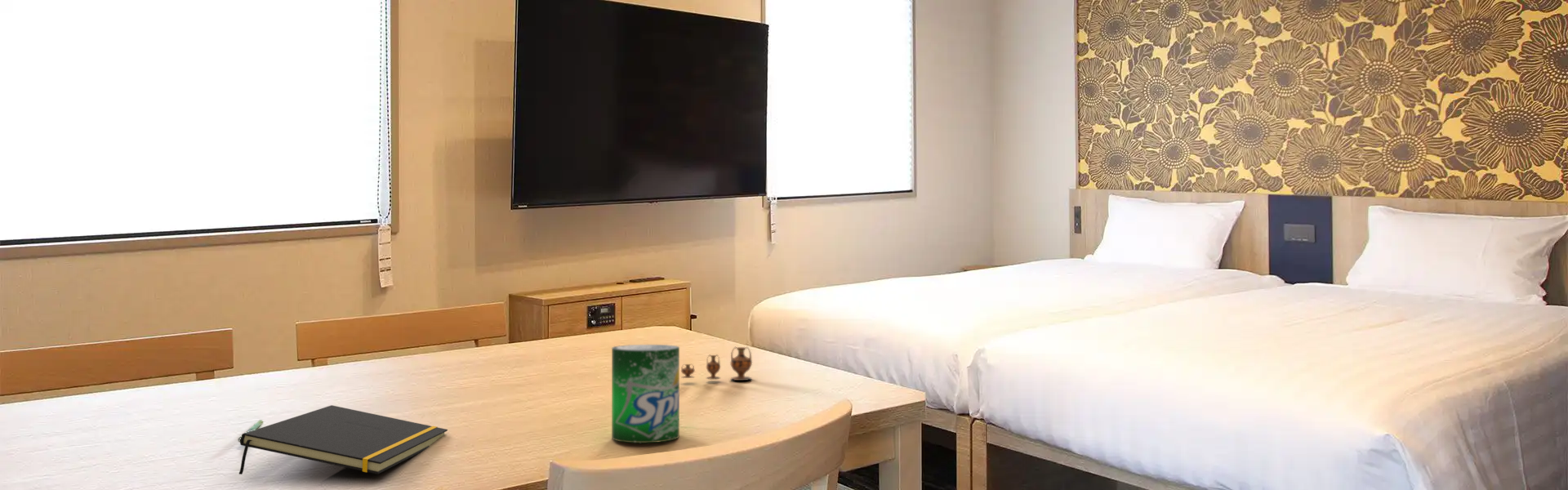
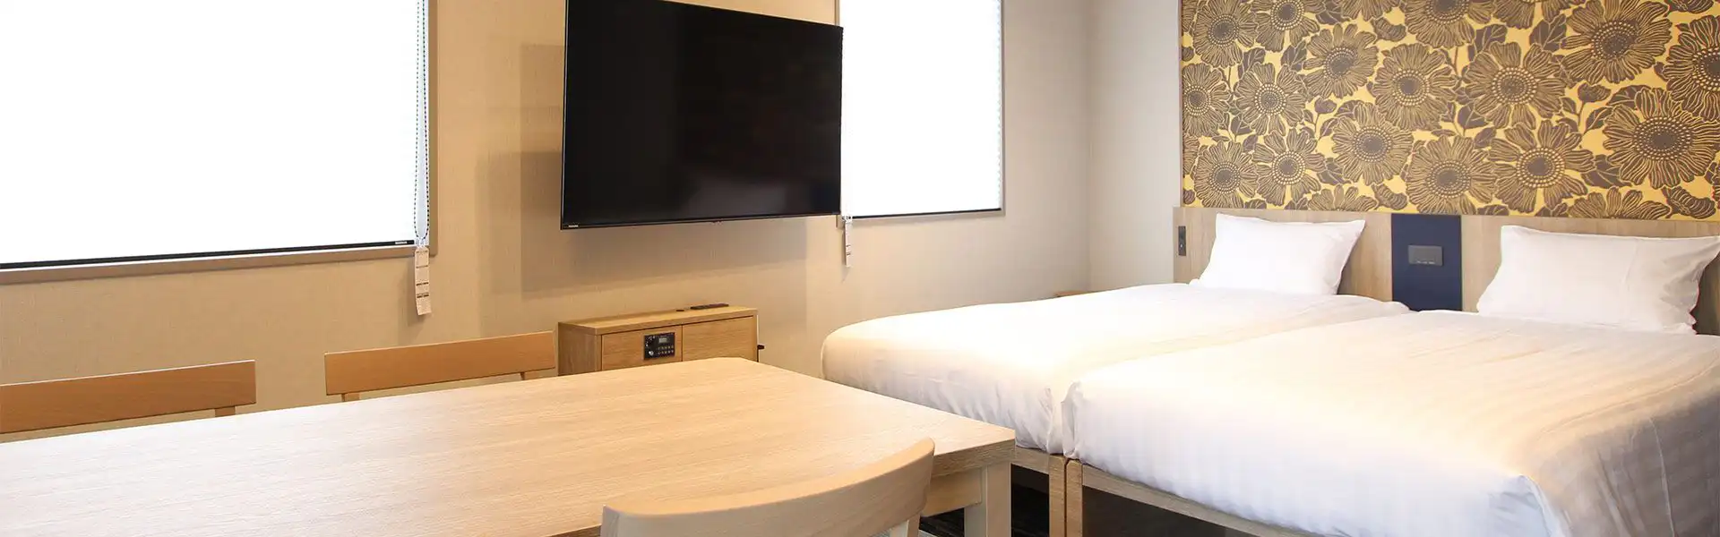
- pen [237,419,264,443]
- beverage can [611,344,680,443]
- notepad [238,404,448,475]
- vase [680,346,753,381]
